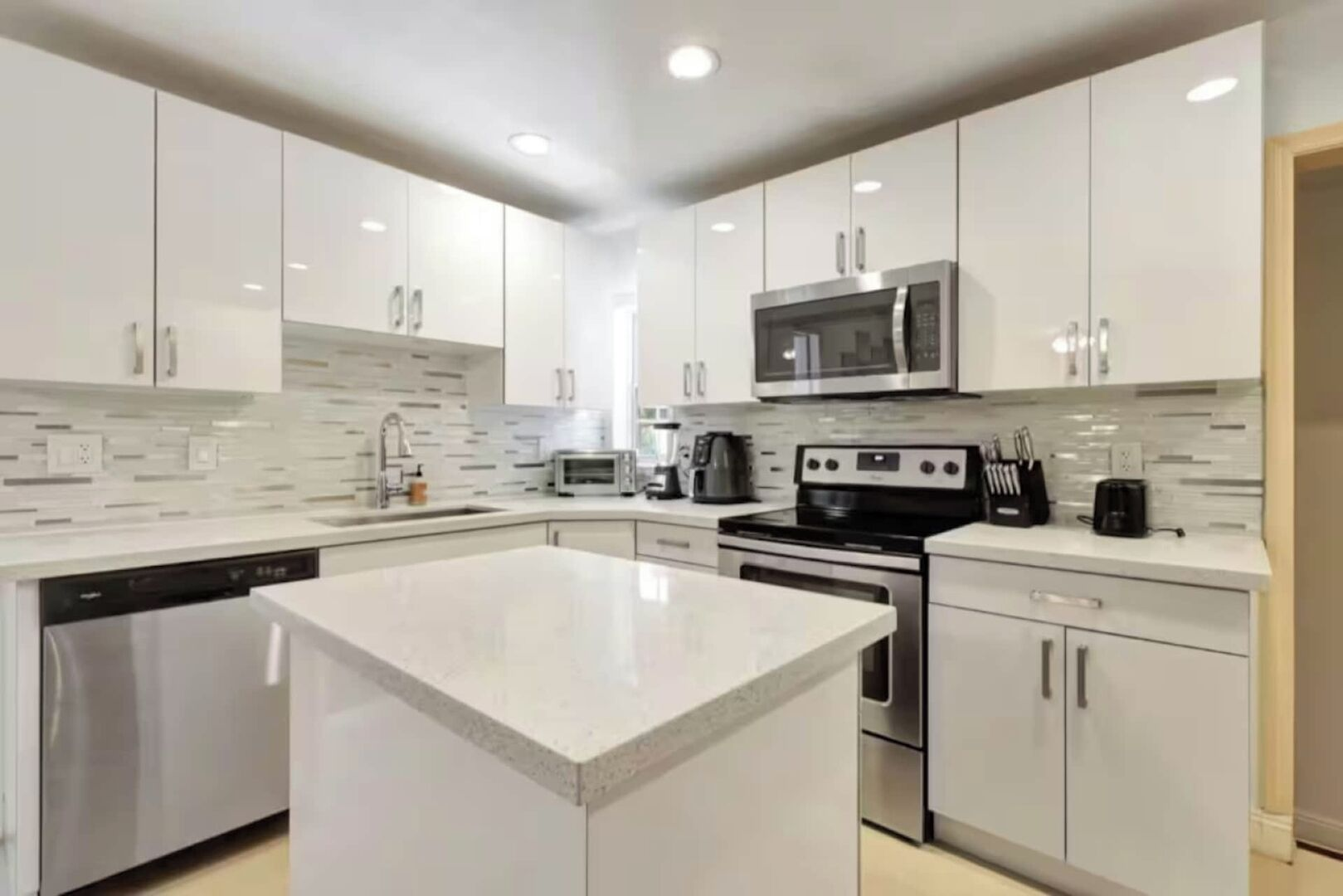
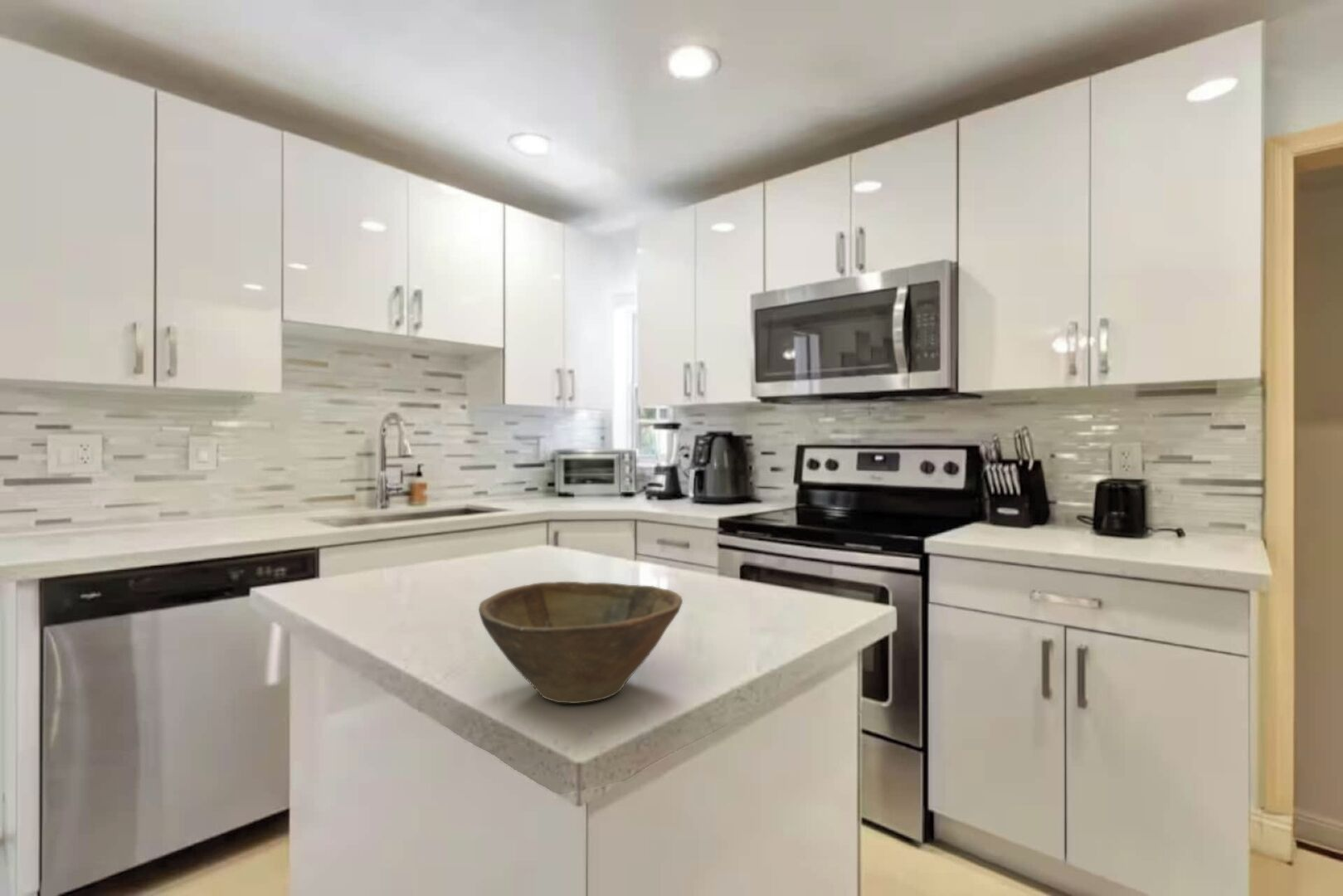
+ bowl [478,581,684,704]
